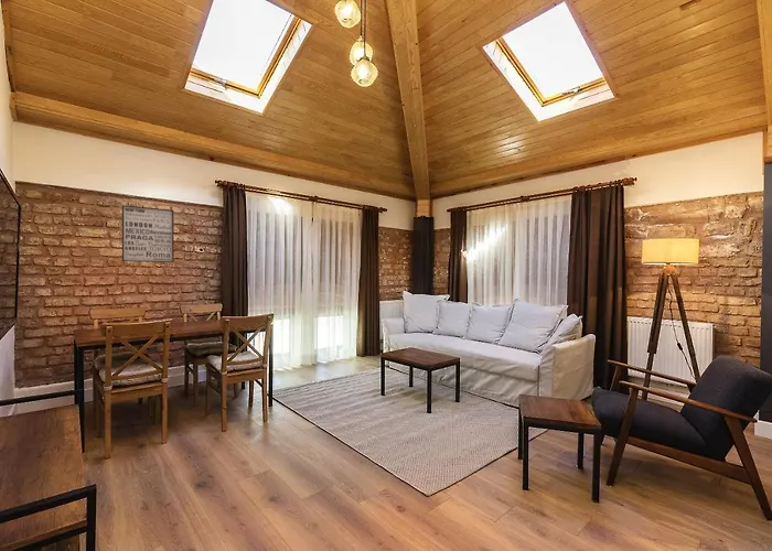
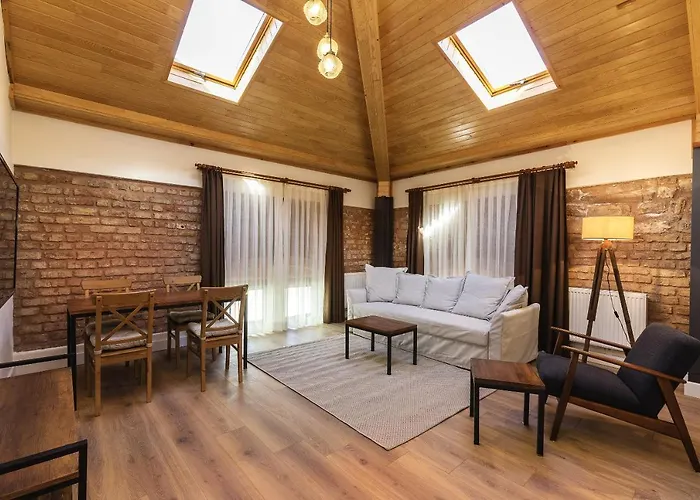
- wall art [121,204,175,263]
